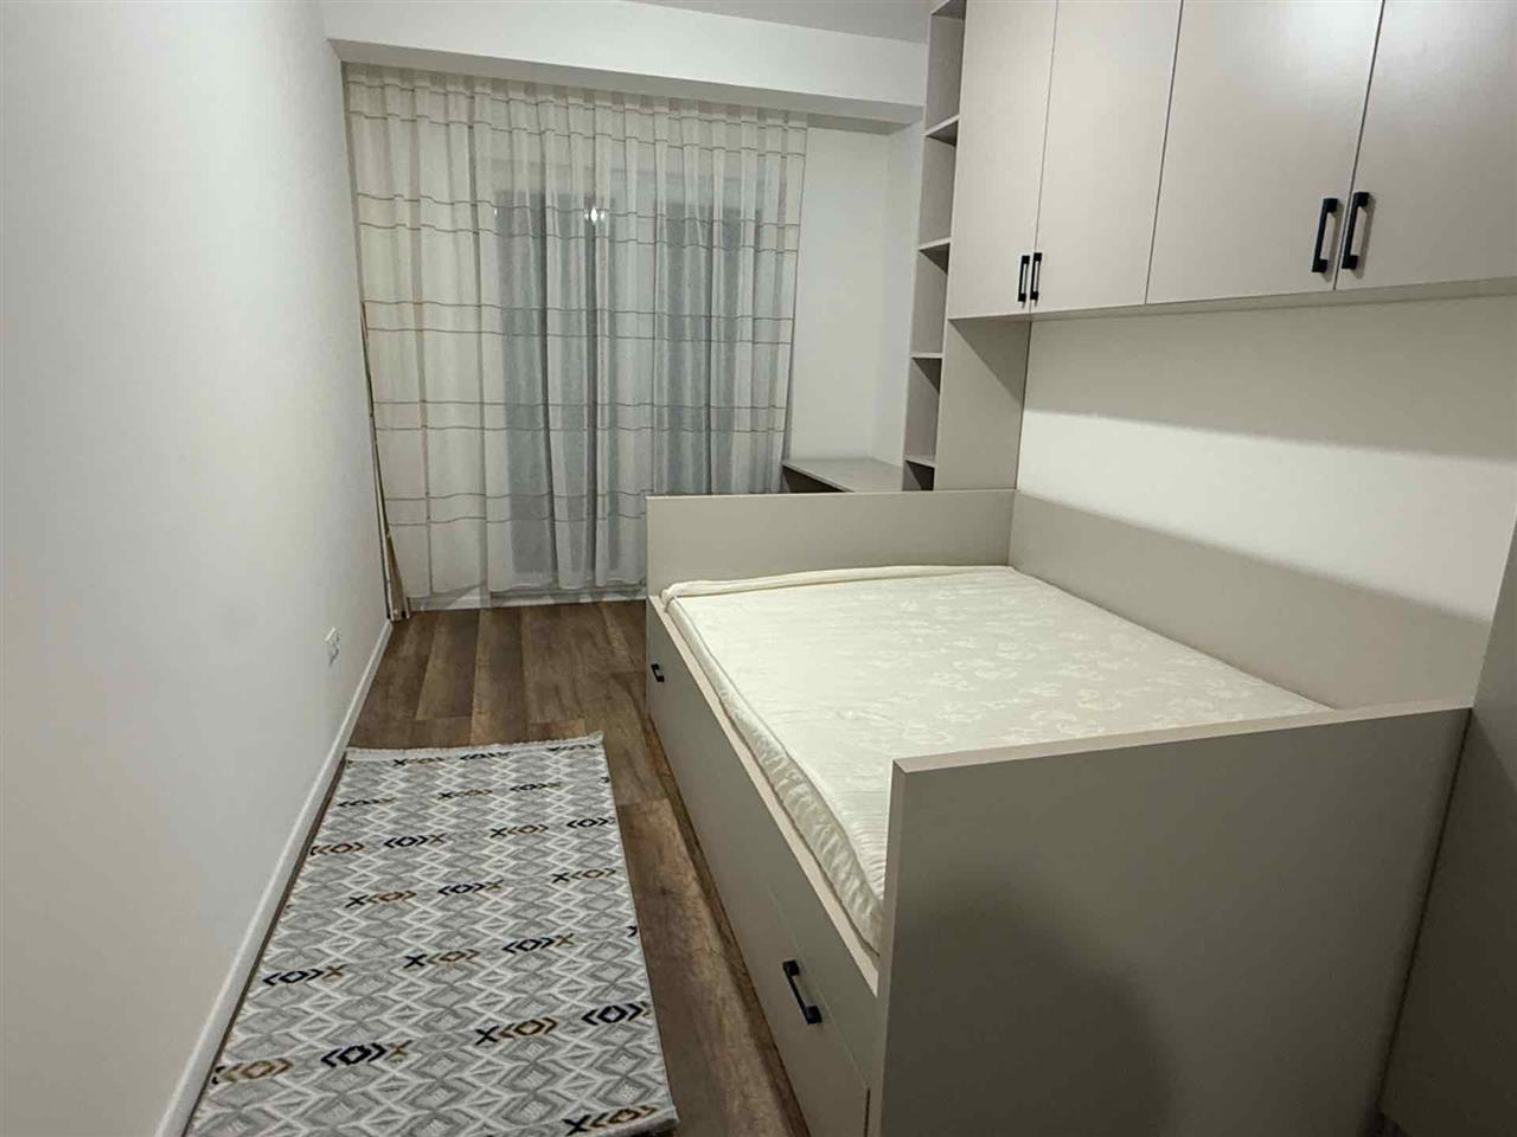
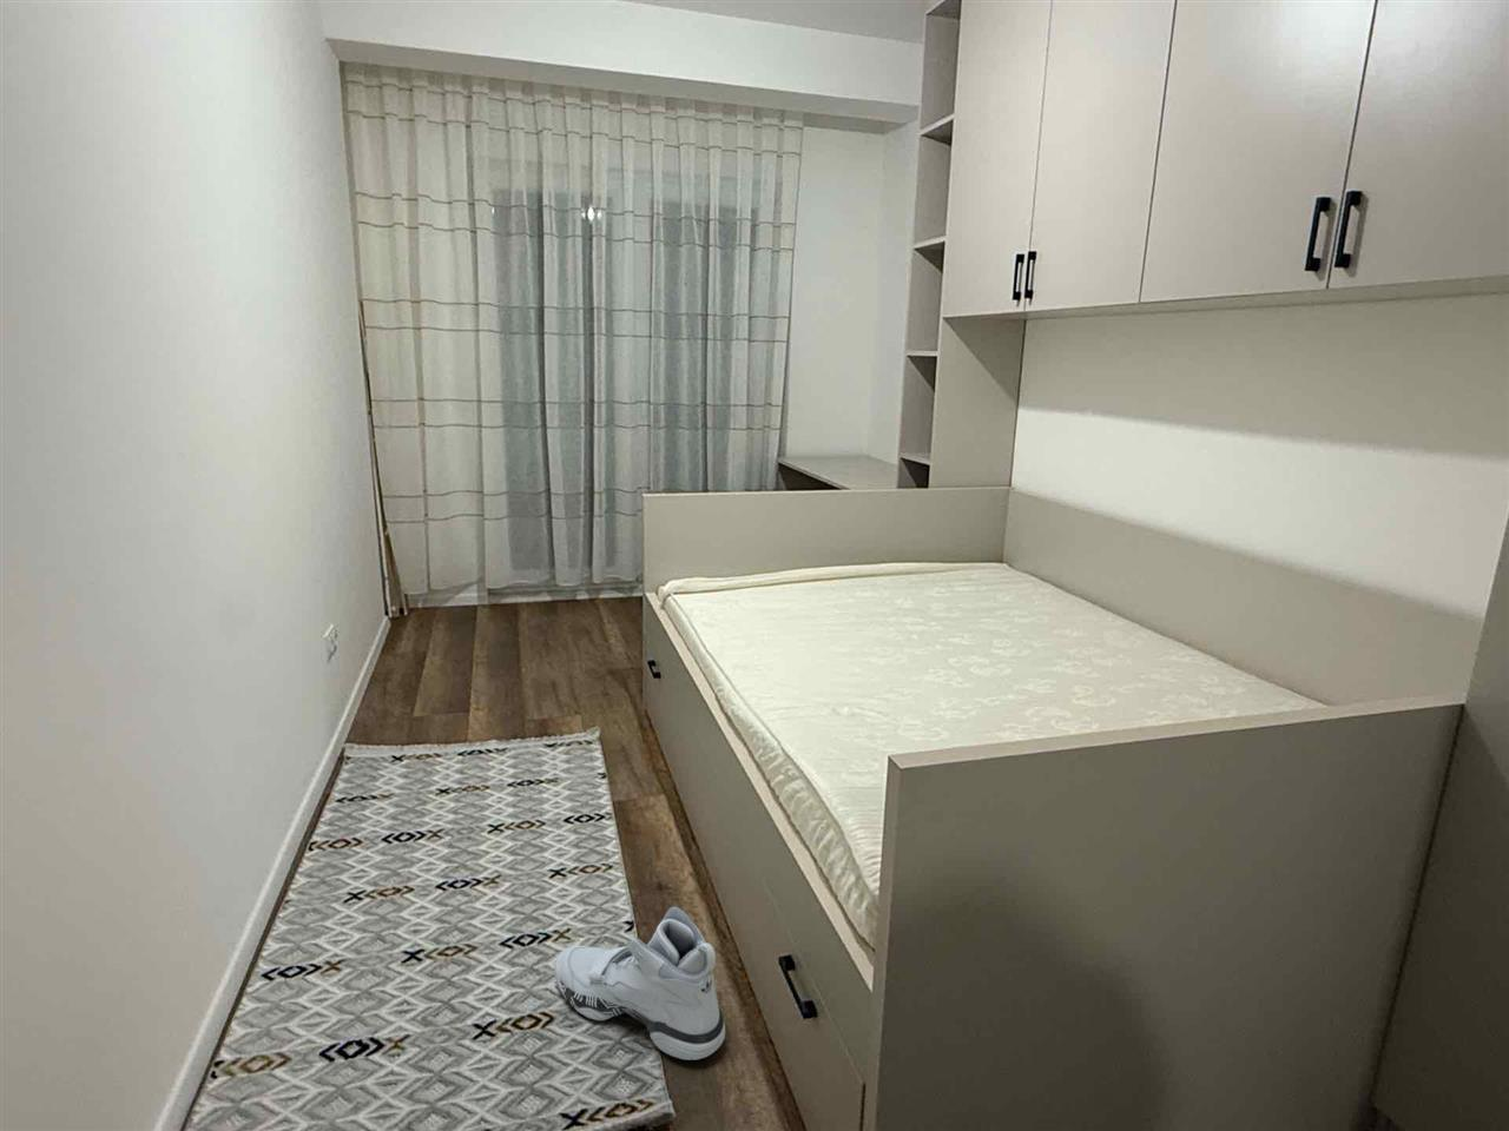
+ sneaker [553,906,726,1061]
